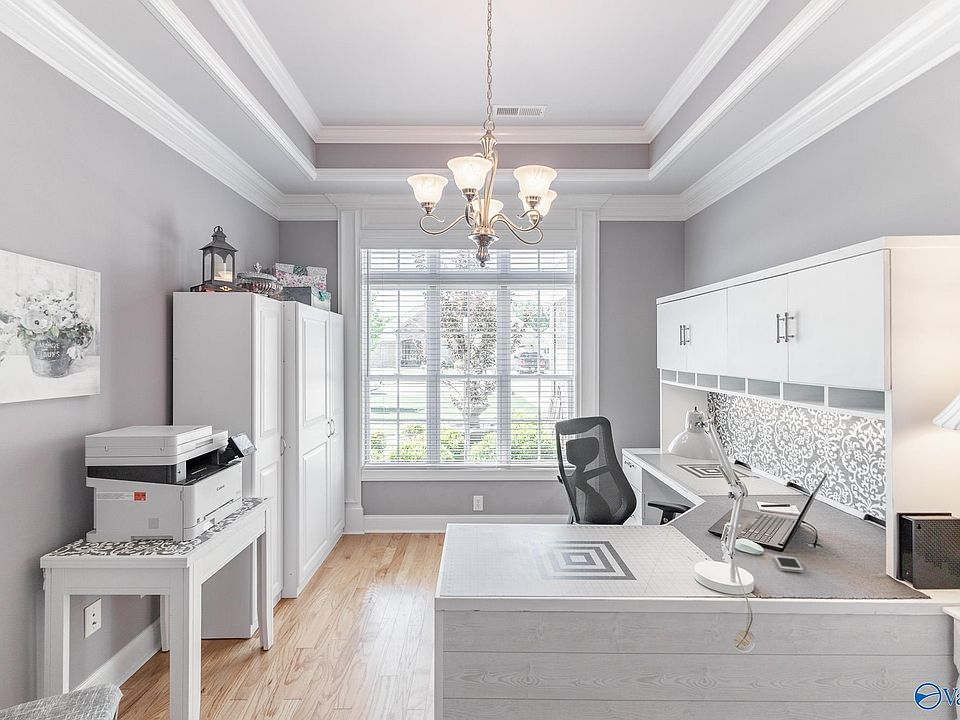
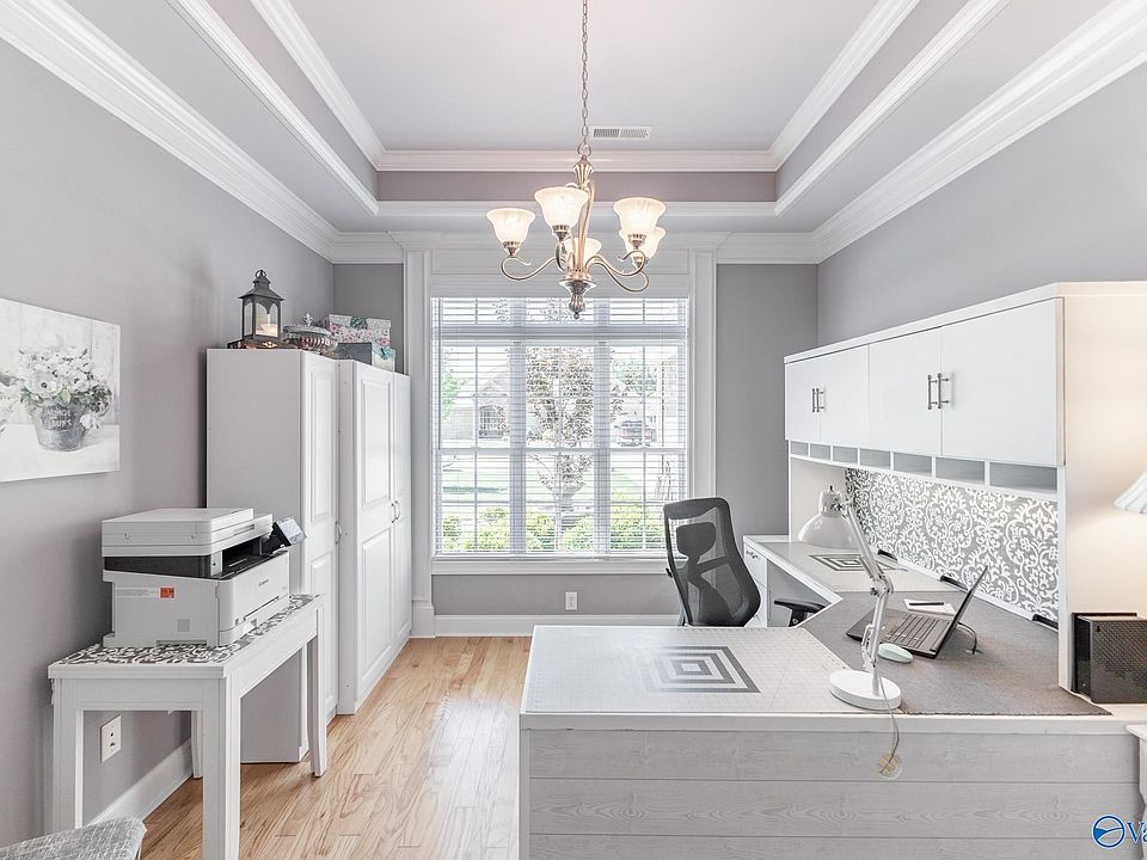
- smartphone [774,555,804,573]
